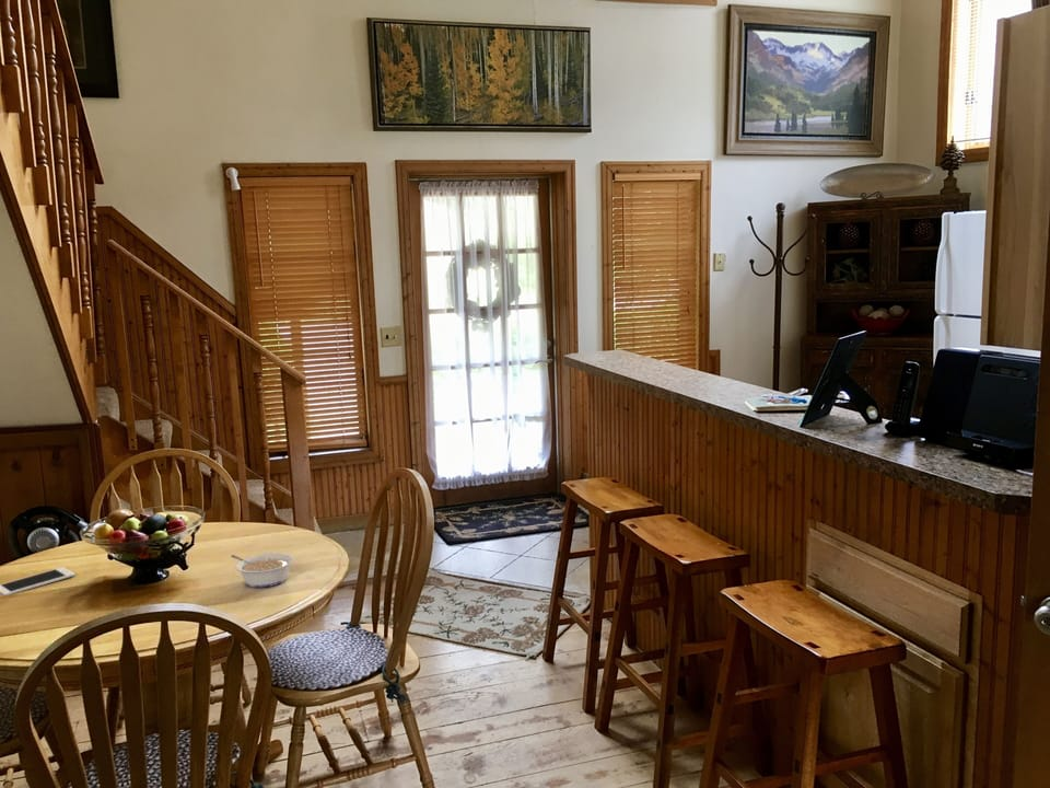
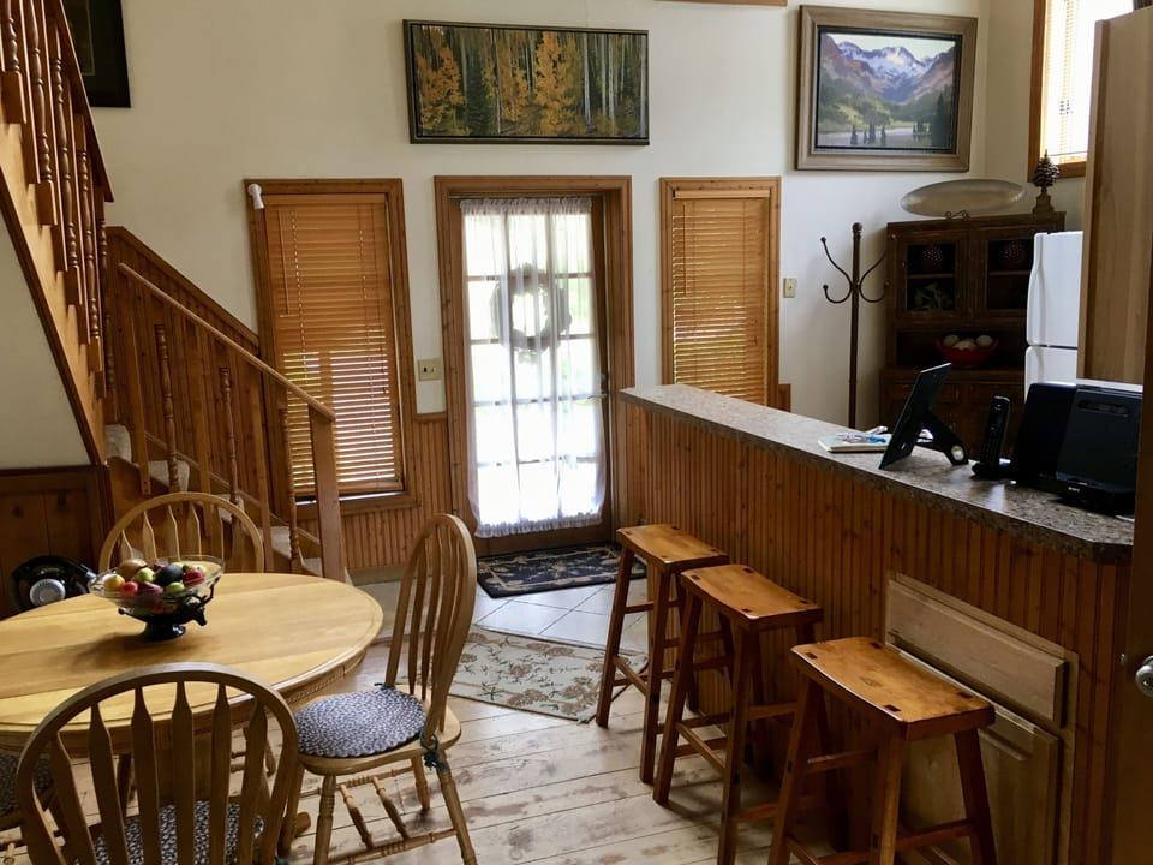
- cell phone [0,566,77,596]
- legume [230,553,295,589]
